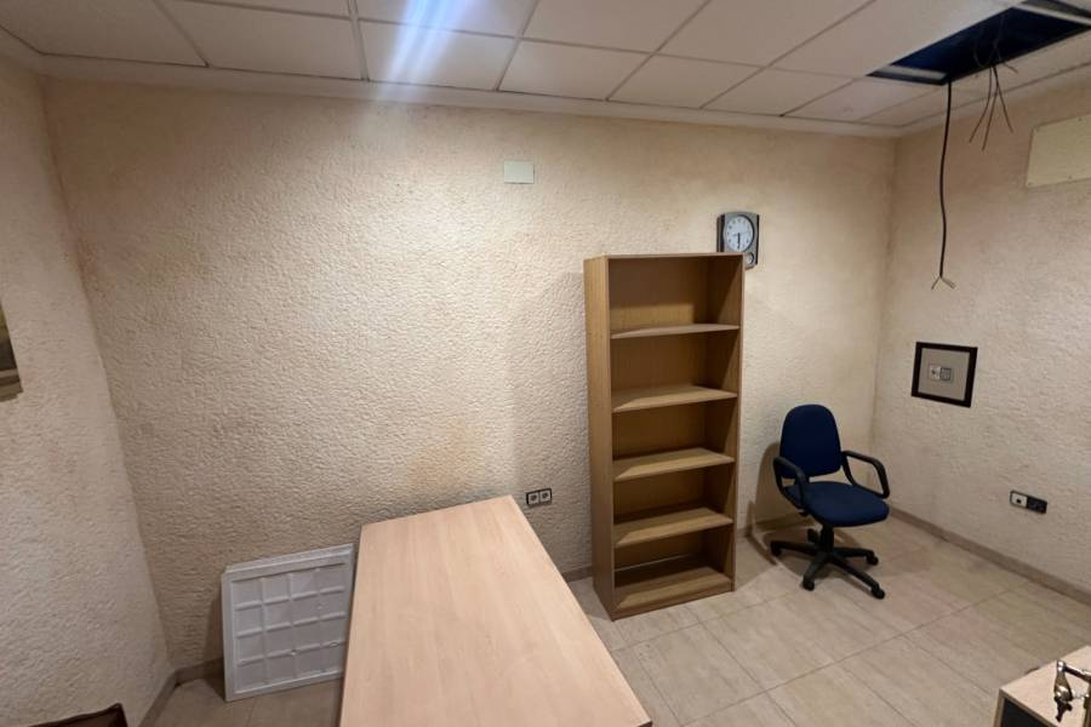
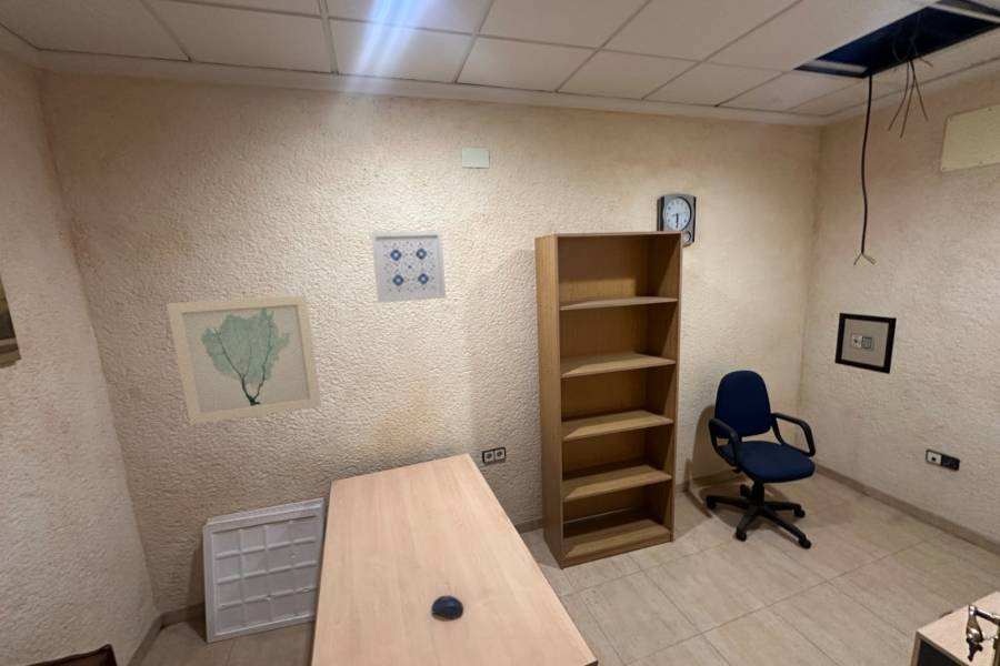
+ wall art [166,293,322,425]
+ wall art [370,230,447,304]
+ computer mouse [430,595,464,619]
